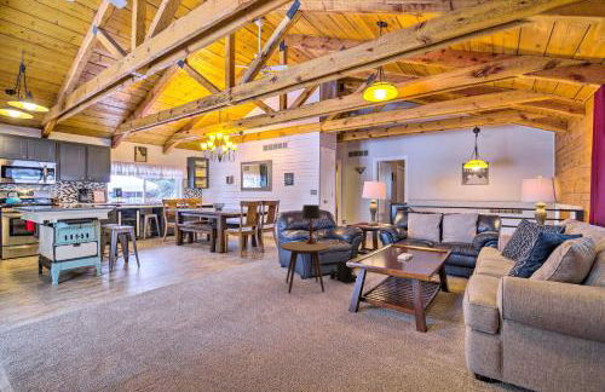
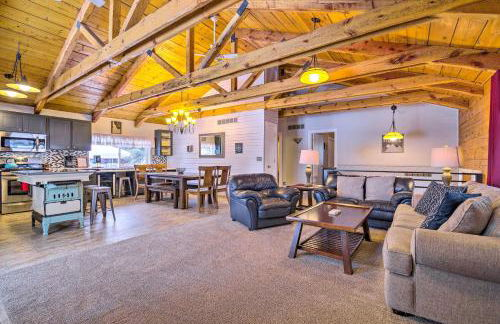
- side table [280,241,330,294]
- backpack [329,258,358,284]
- table lamp [300,203,322,244]
